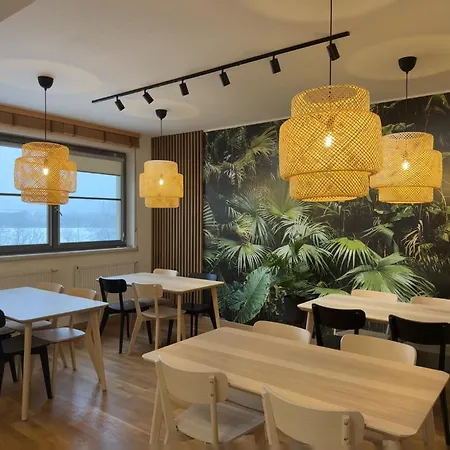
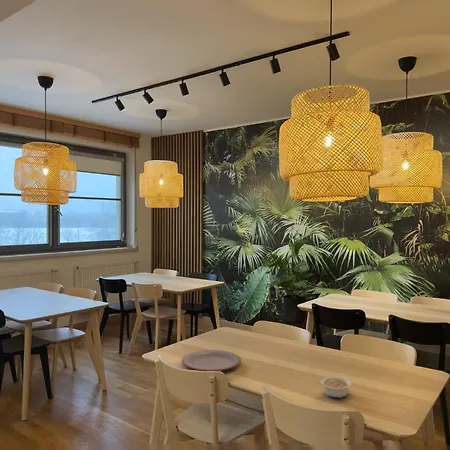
+ legume [315,375,352,399]
+ plate [181,349,242,372]
